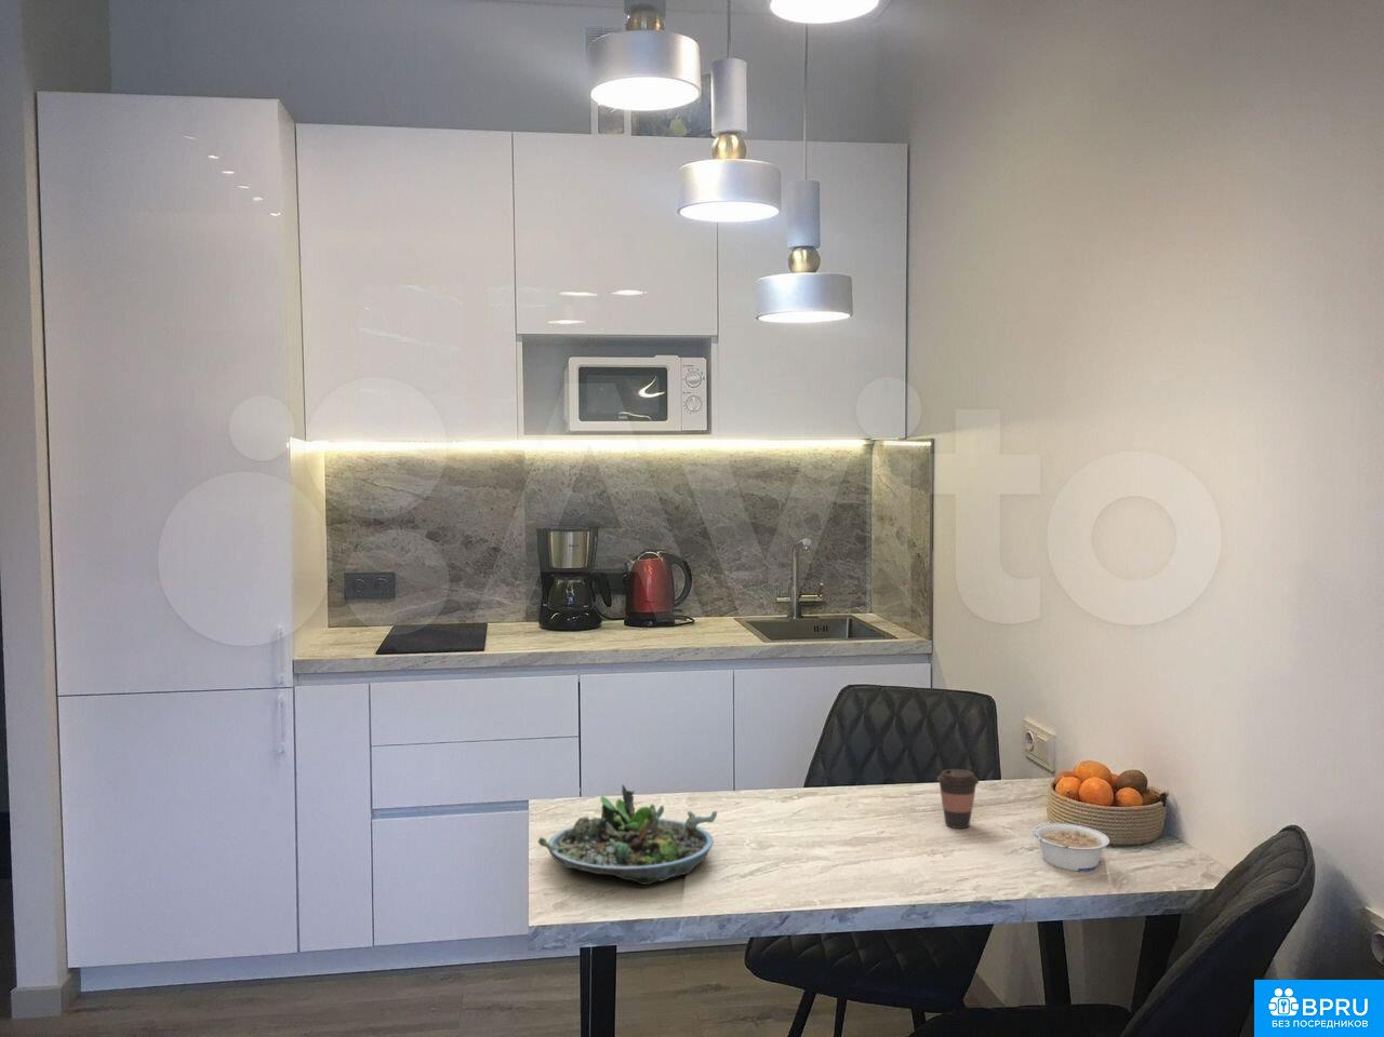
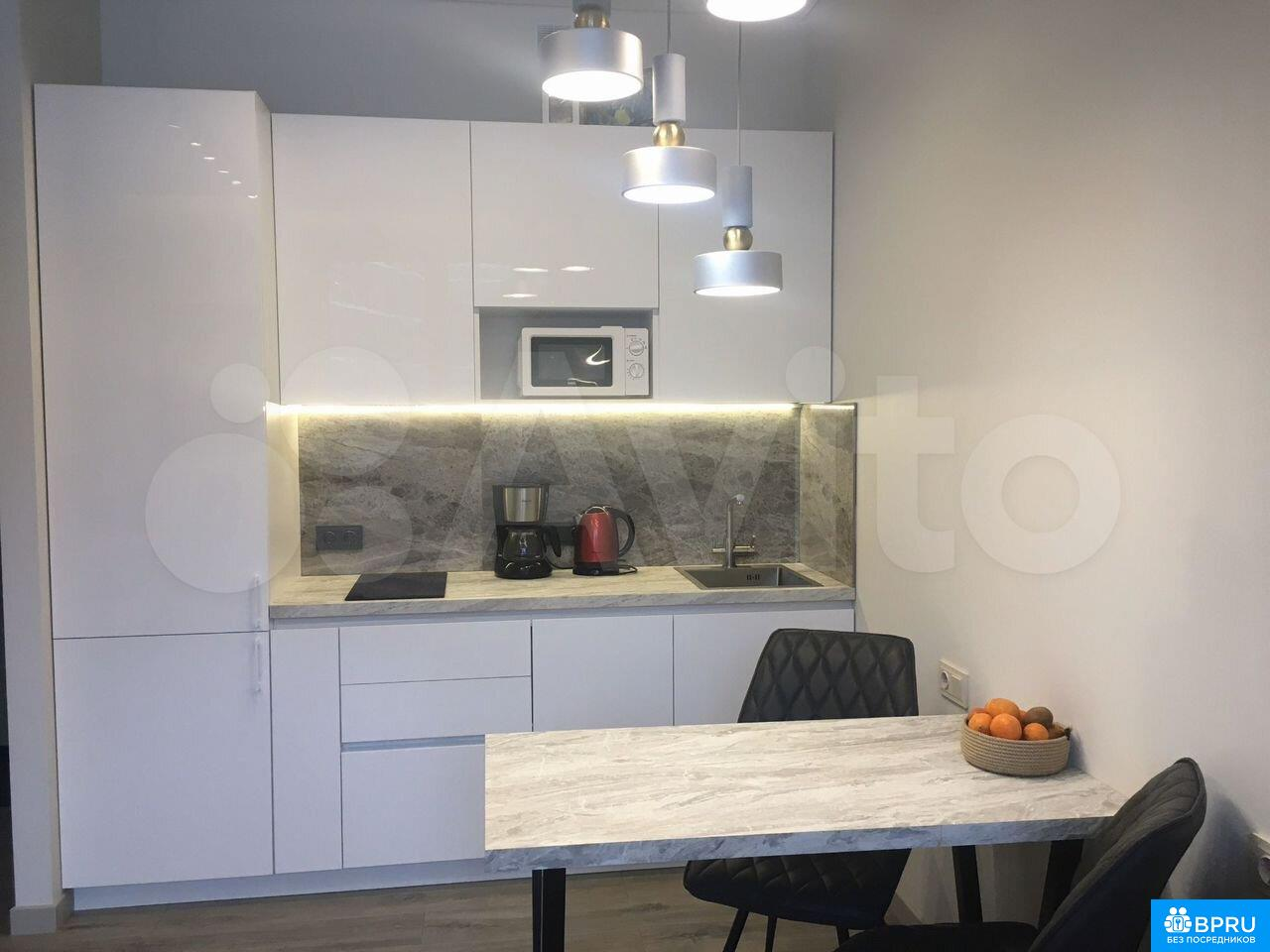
- succulent planter [537,783,718,886]
- coffee cup [935,768,980,830]
- legume [1032,822,1110,873]
